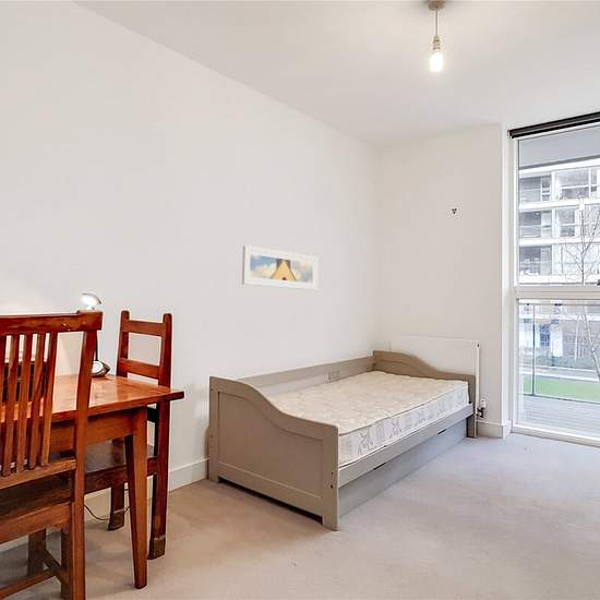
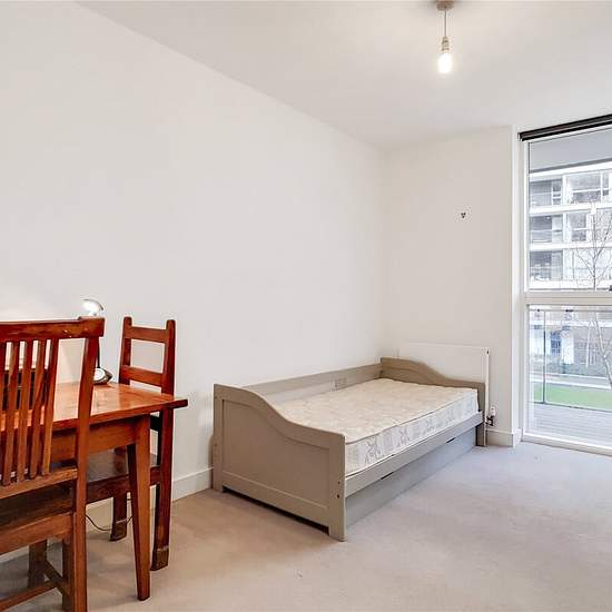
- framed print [241,244,319,291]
